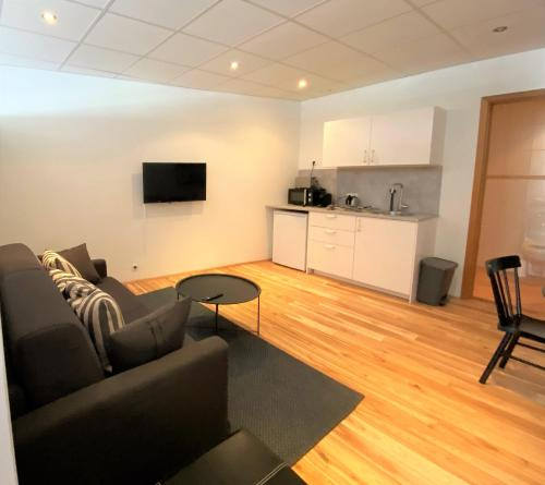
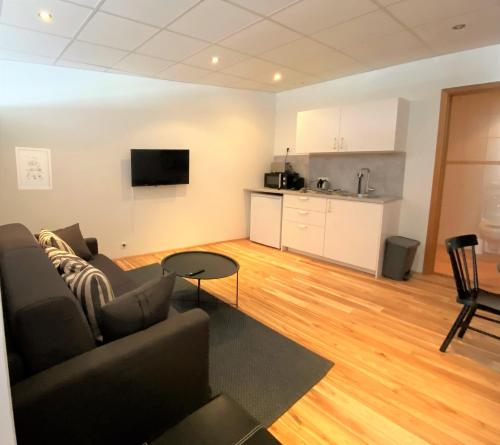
+ wall art [14,146,54,191]
